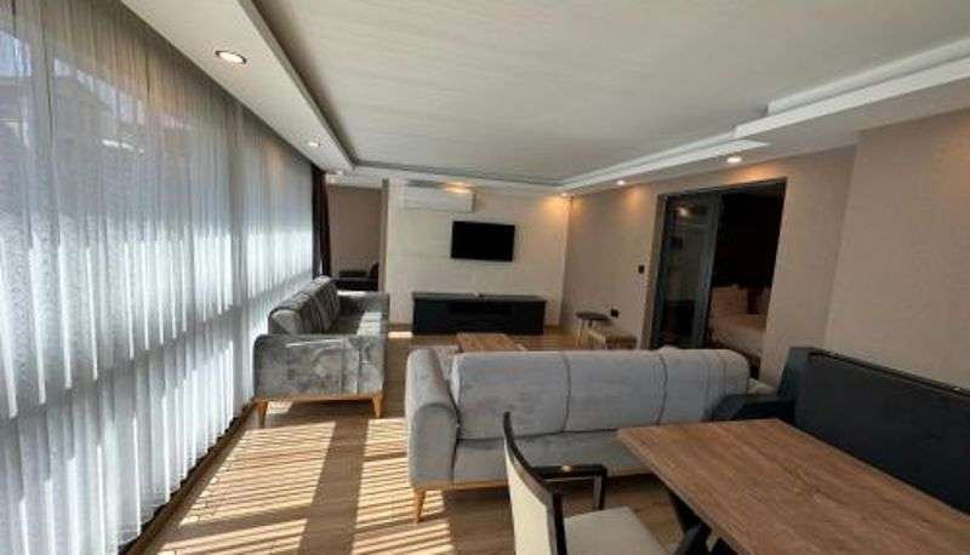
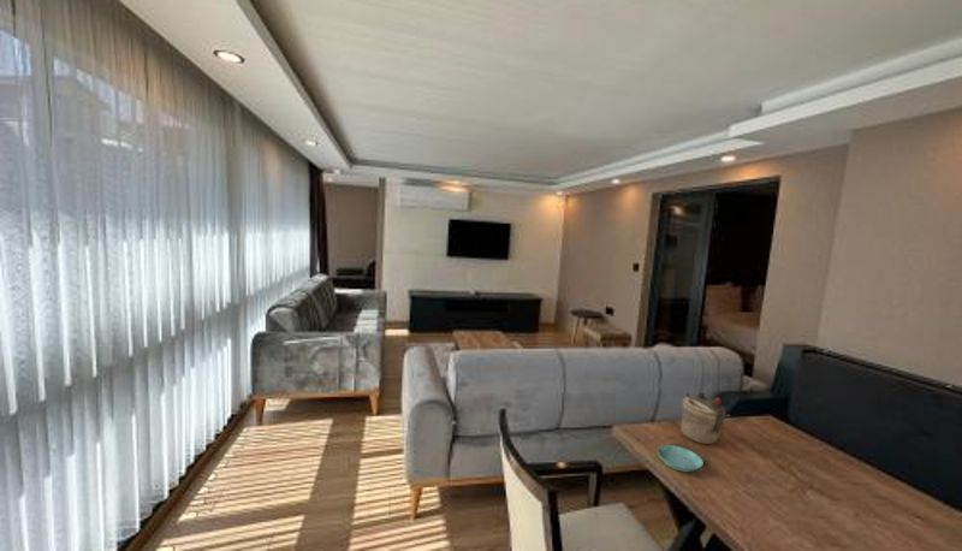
+ teapot [679,390,731,445]
+ saucer [657,444,705,473]
